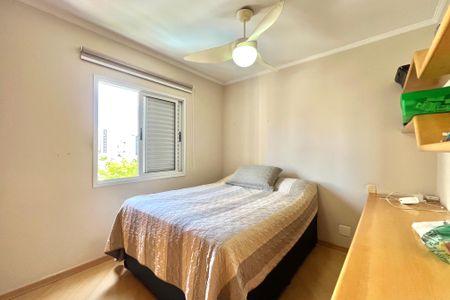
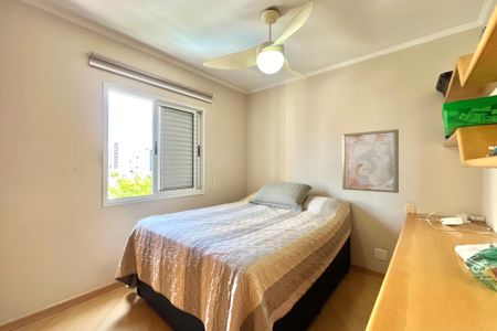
+ wall art [341,128,400,194]
